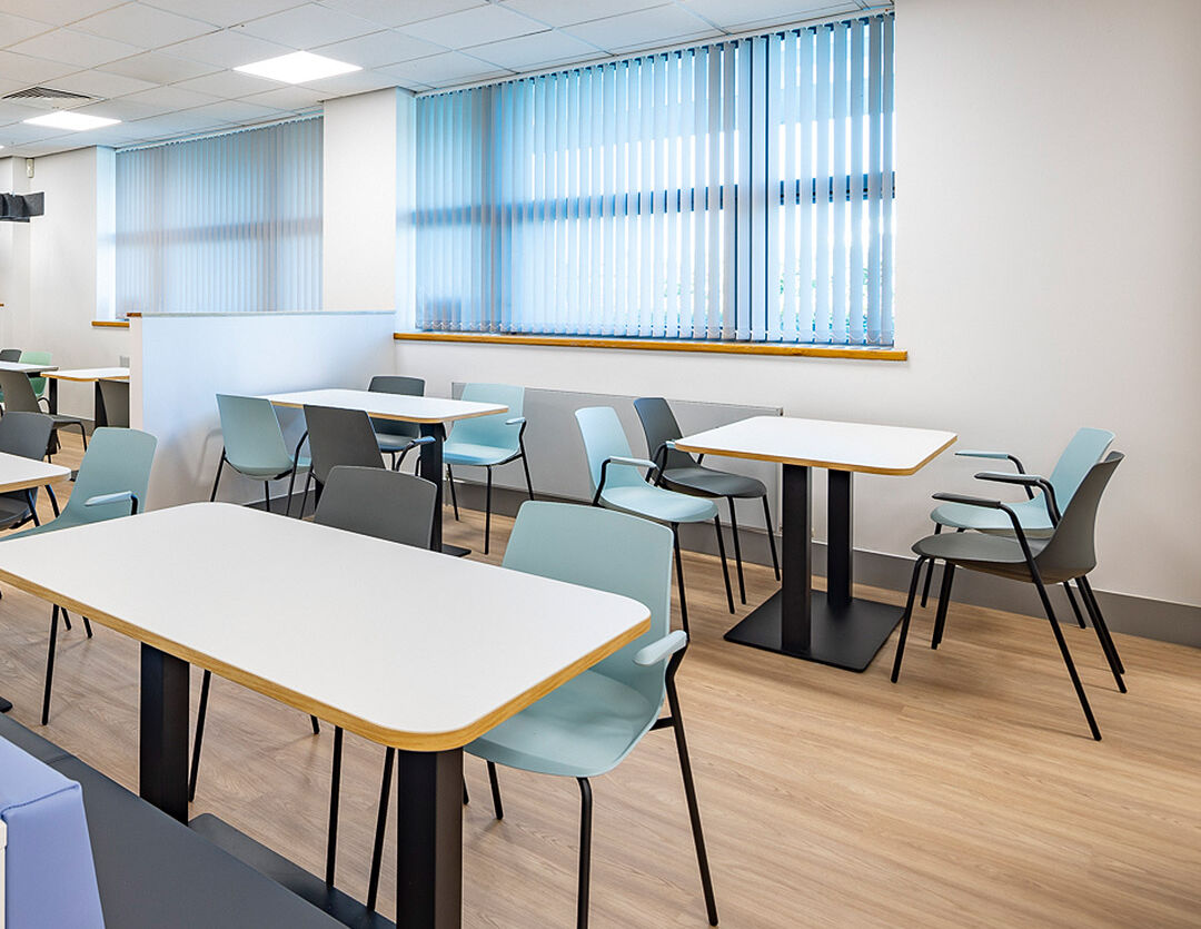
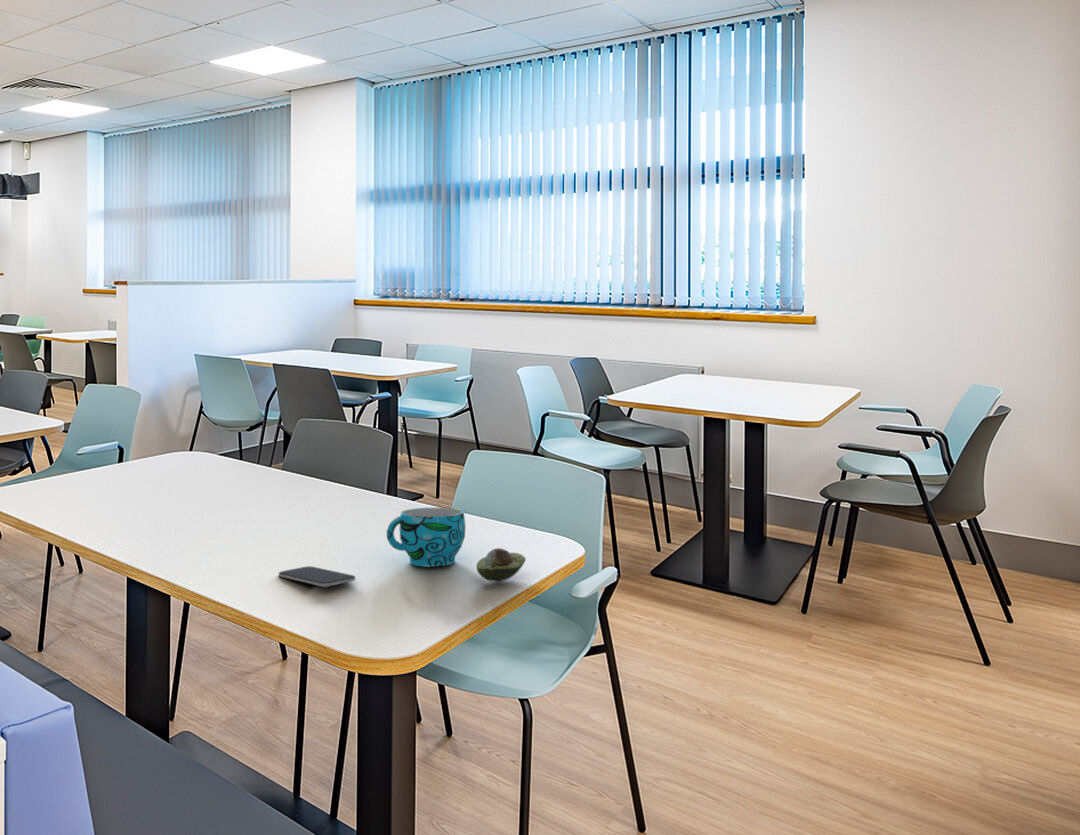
+ smartphone [278,565,356,588]
+ fruit [476,547,527,582]
+ cup [386,506,466,568]
